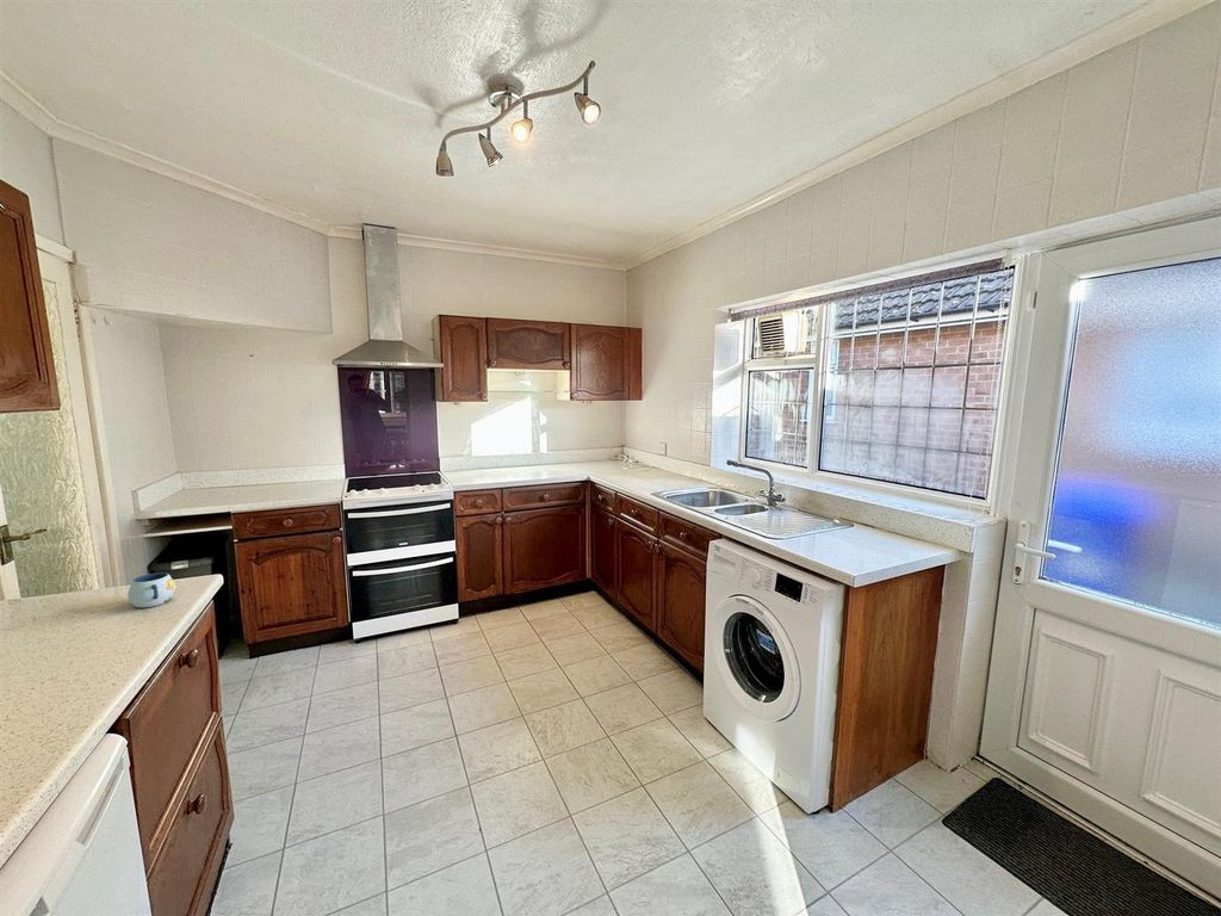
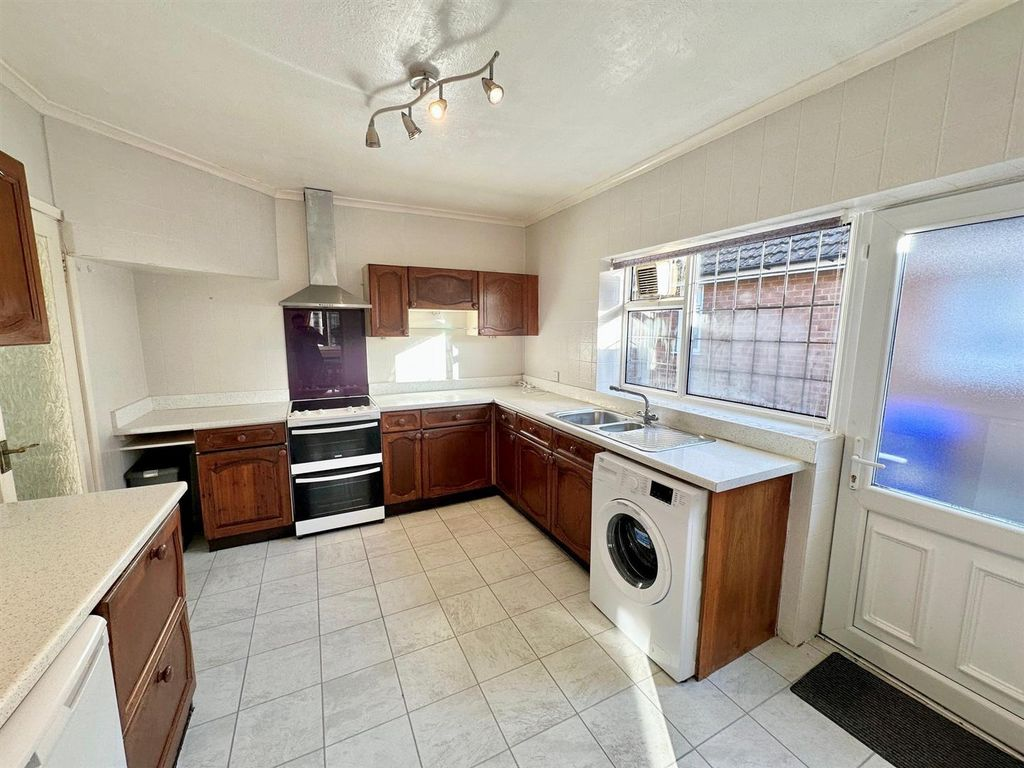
- mug [128,571,176,608]
